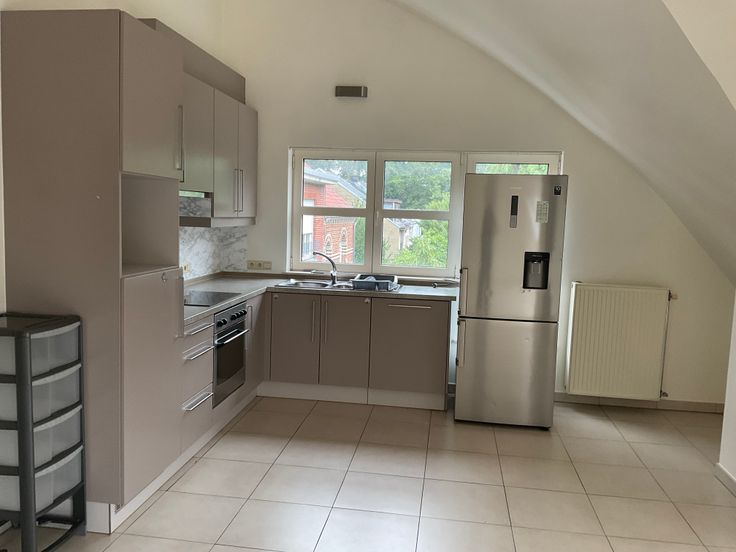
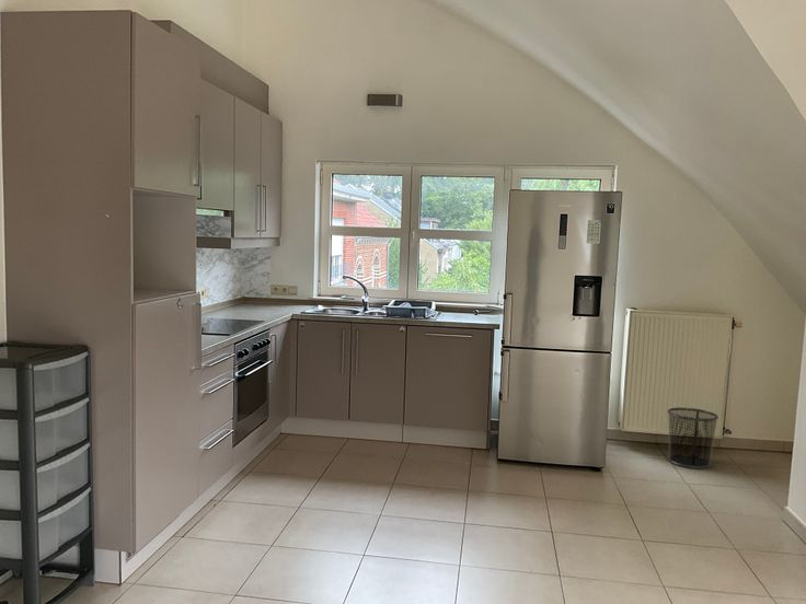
+ waste bin [666,407,719,469]
